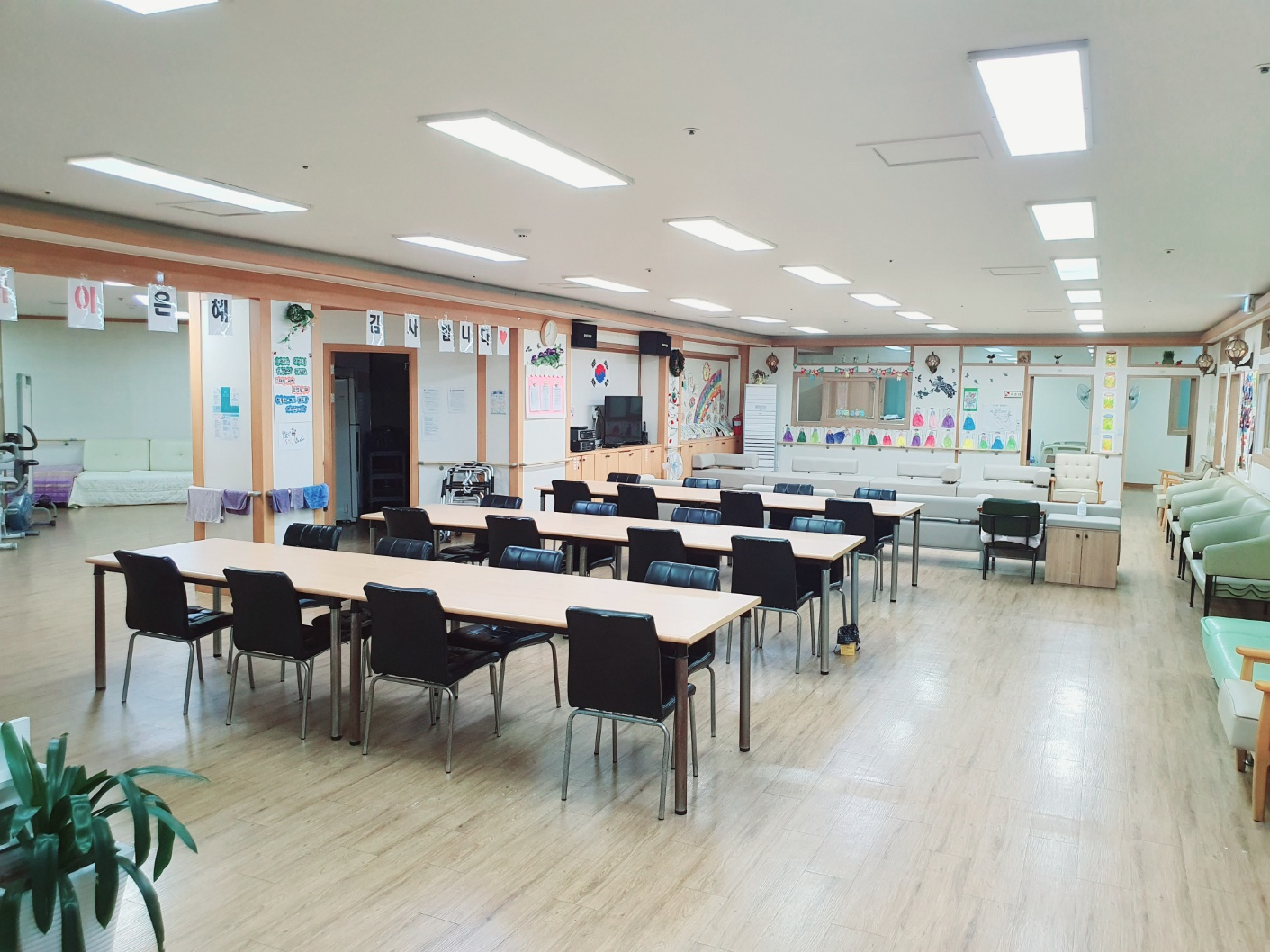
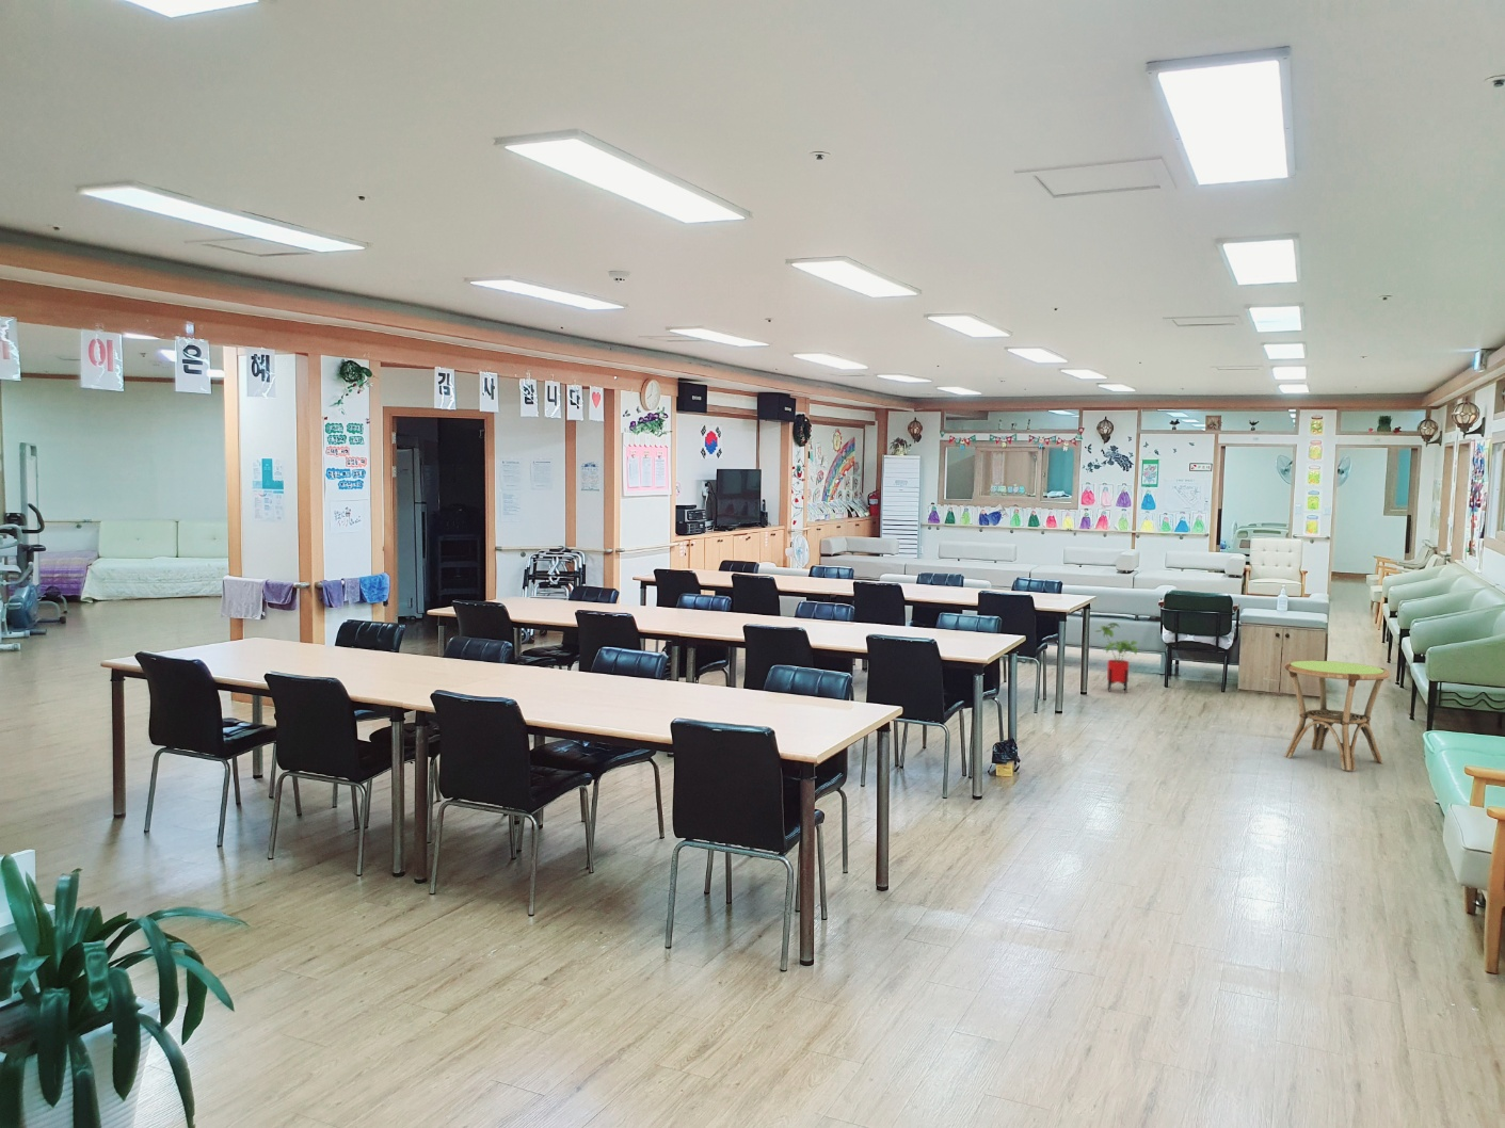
+ house plant [1095,622,1139,694]
+ side table [1283,659,1391,771]
